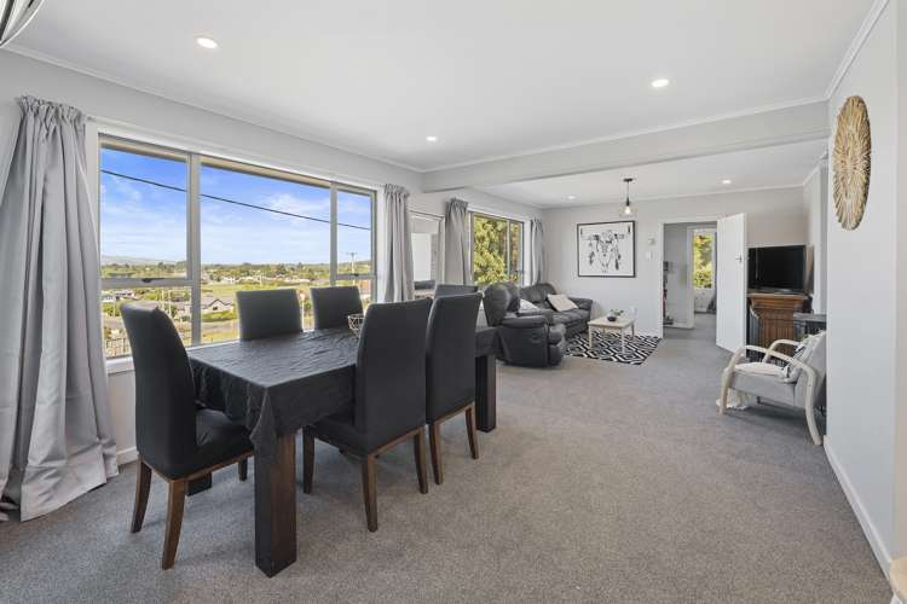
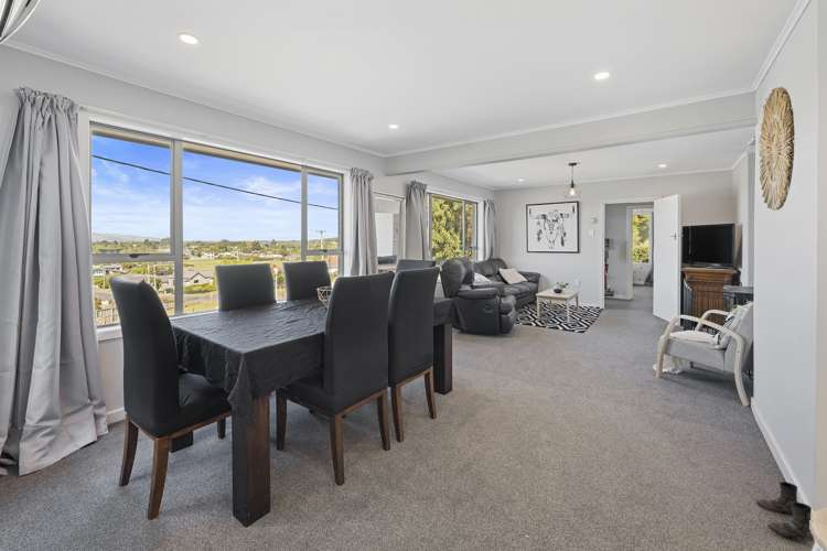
+ boots [755,480,815,542]
